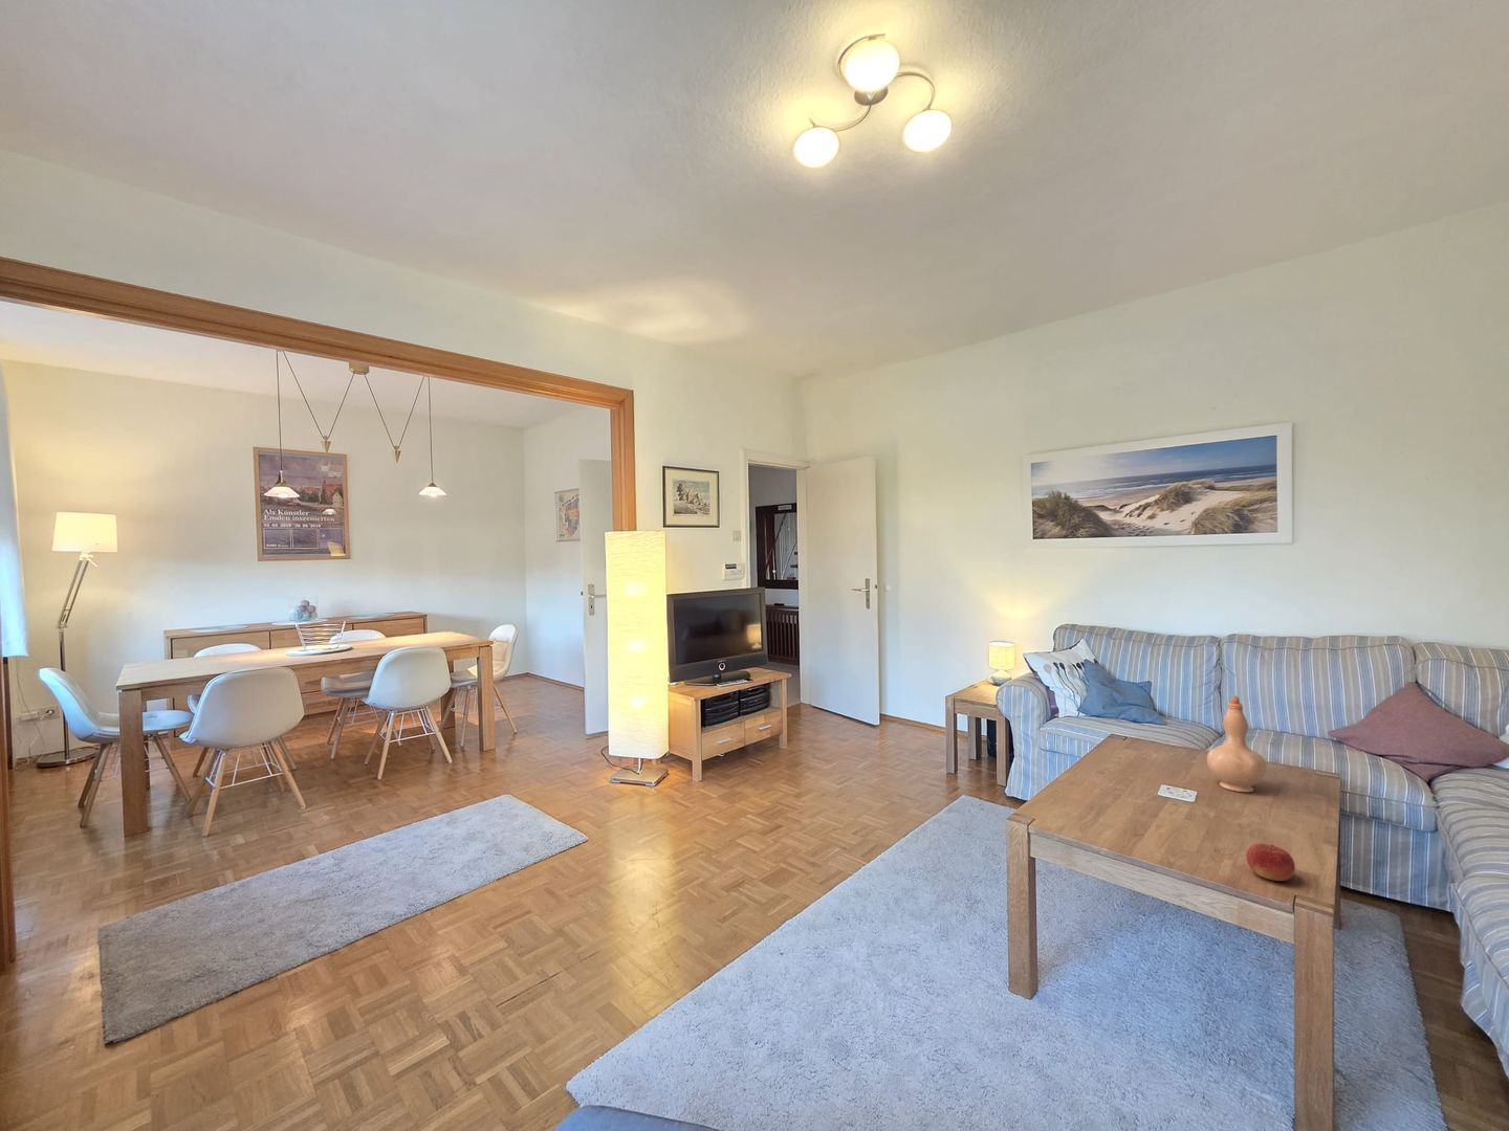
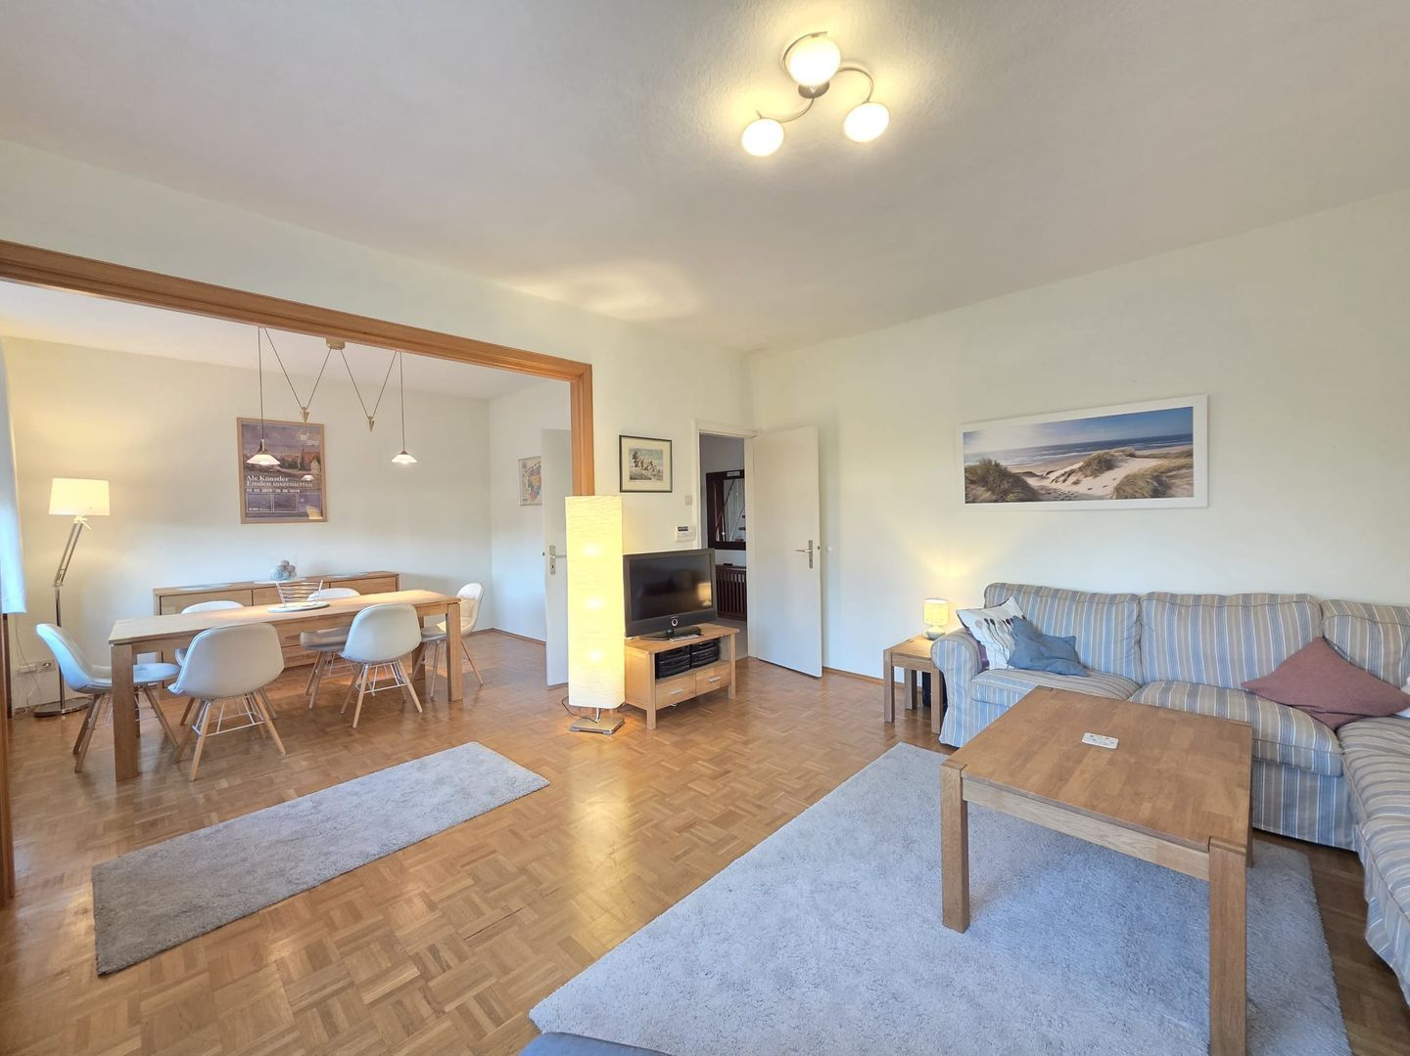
- vase [1206,694,1267,792]
- fruit [1245,843,1296,882]
